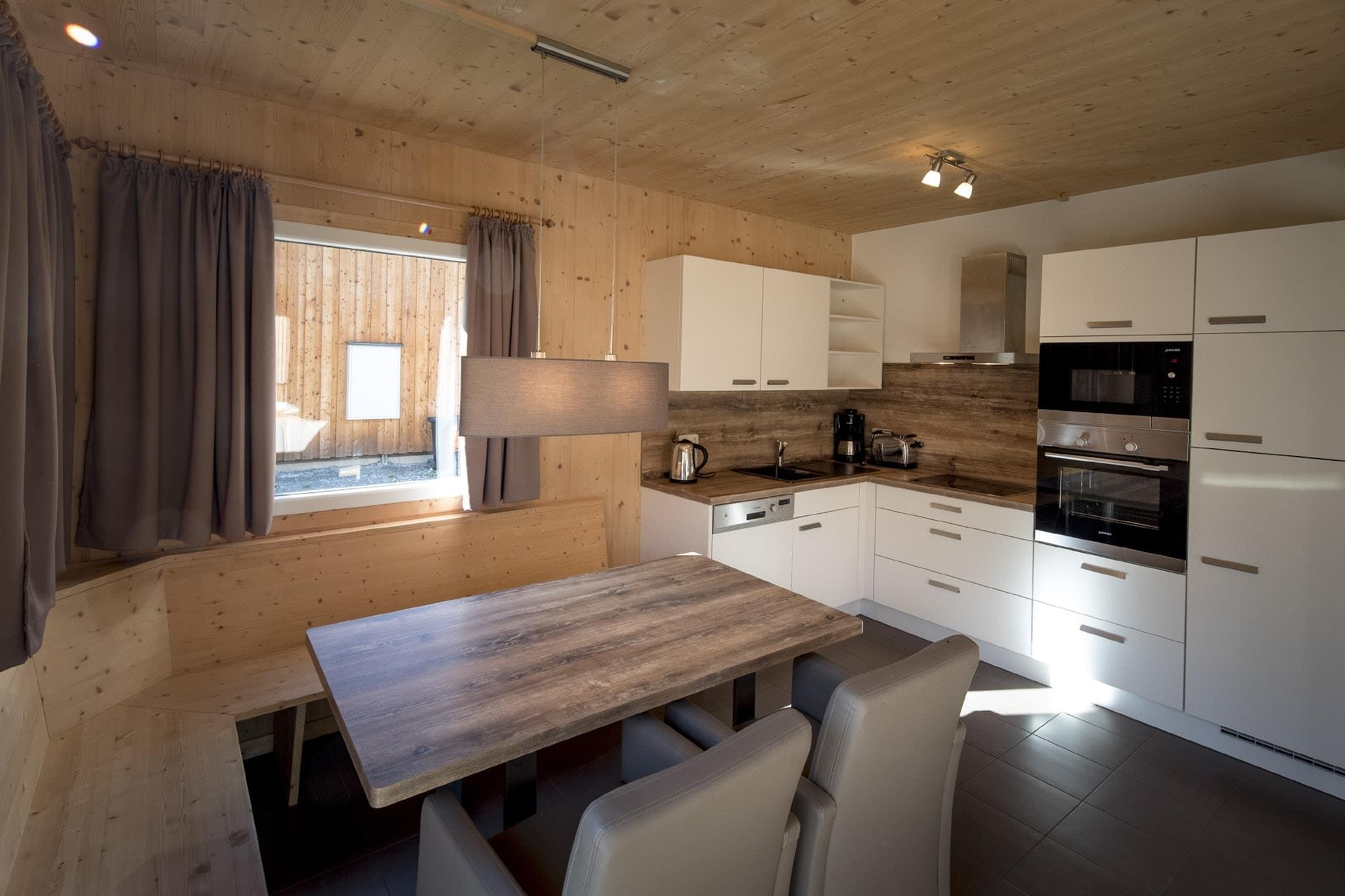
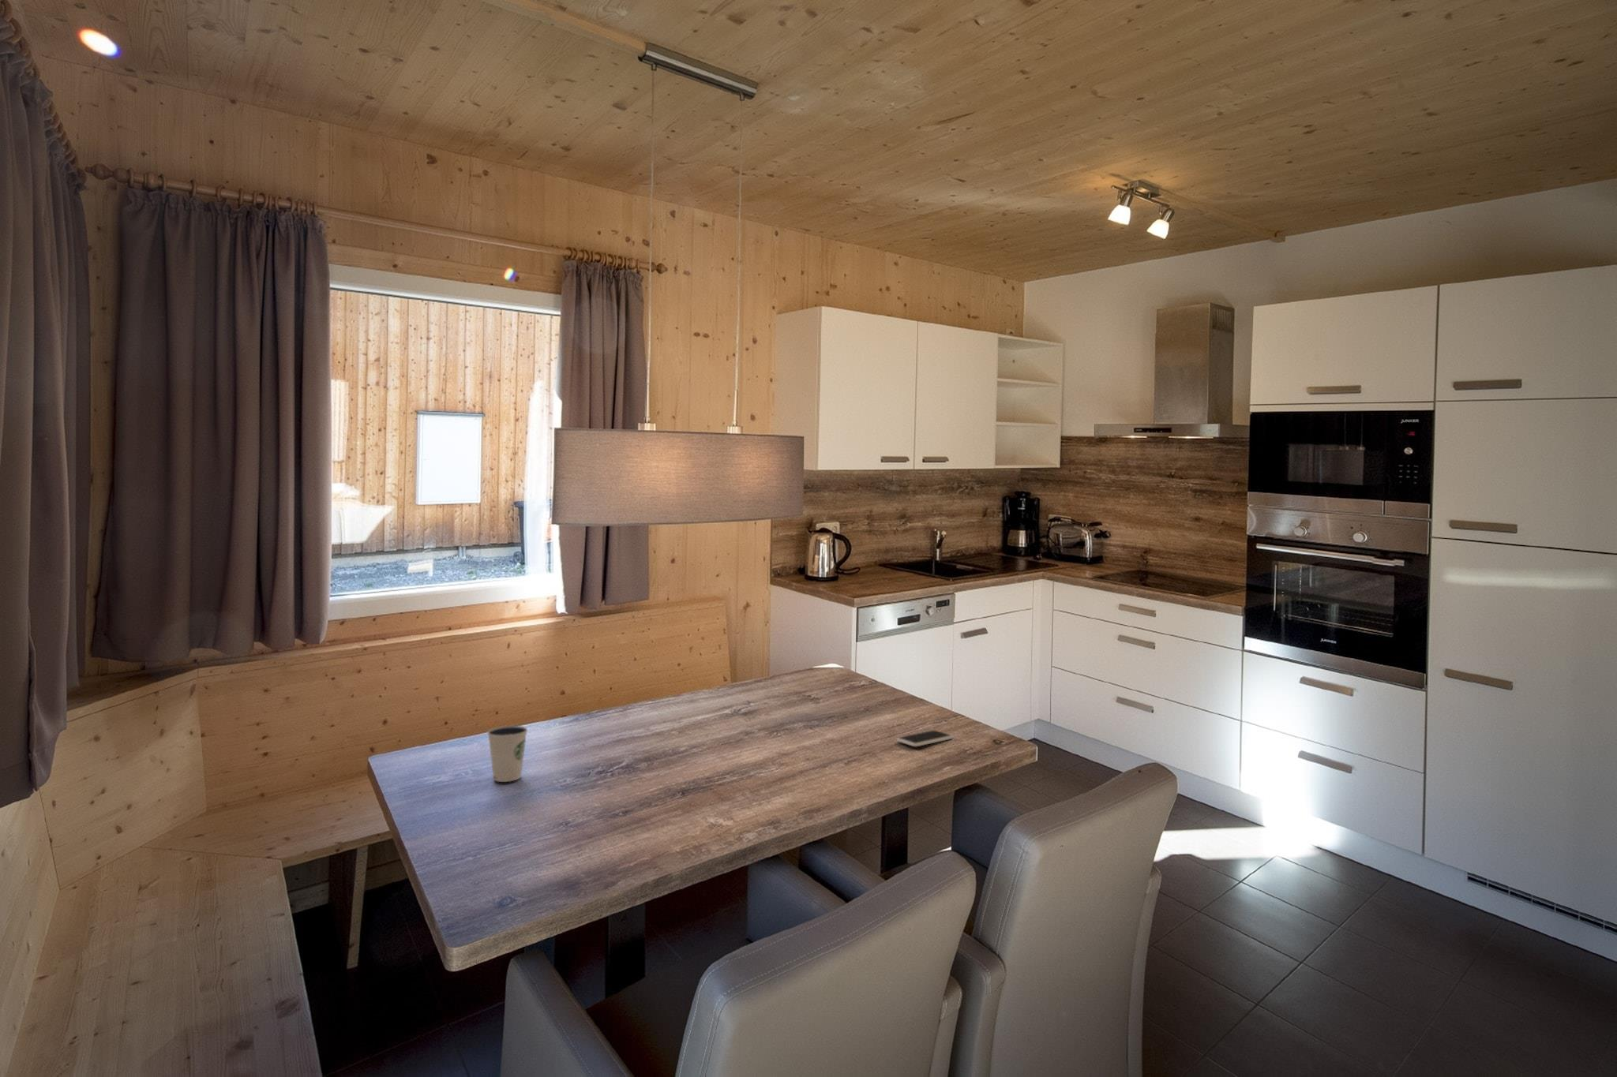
+ smartphone [896,730,953,748]
+ dixie cup [487,725,528,783]
